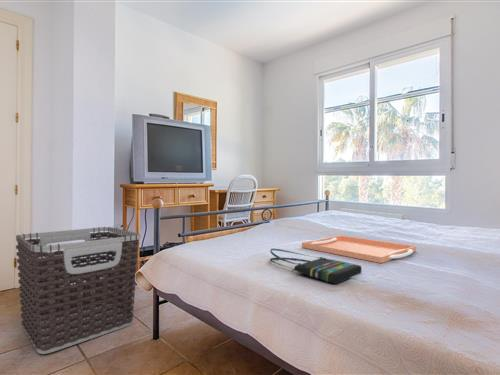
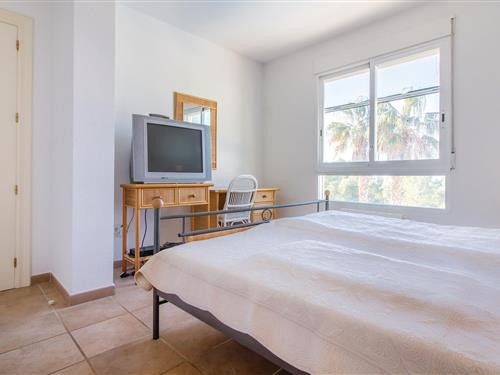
- tote bag [269,248,363,285]
- serving tray [301,235,417,264]
- clothes hamper [15,226,141,355]
